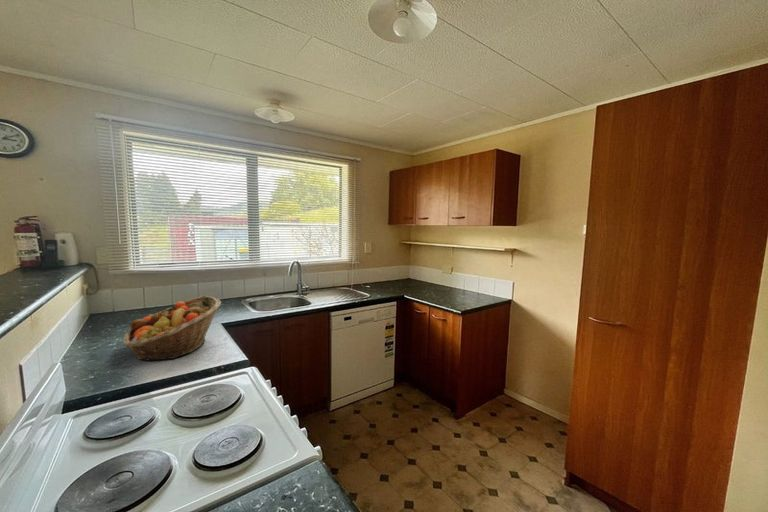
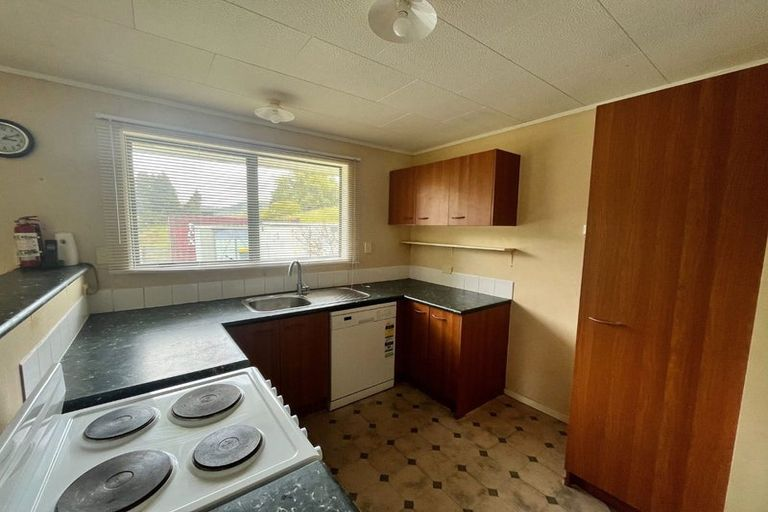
- fruit basket [122,295,222,362]
